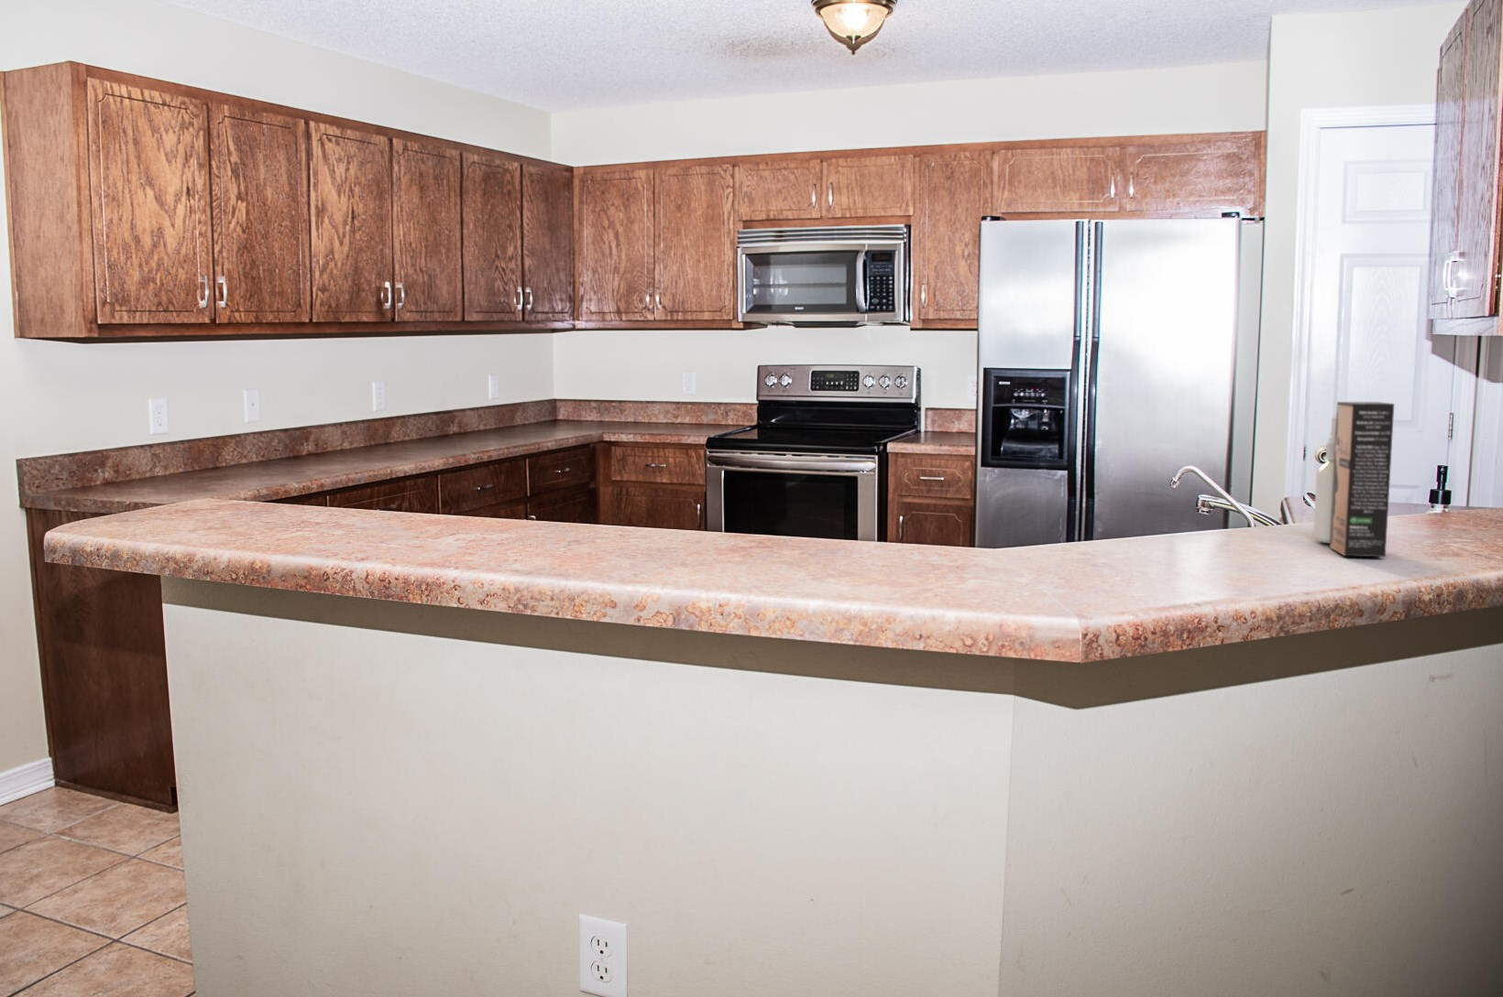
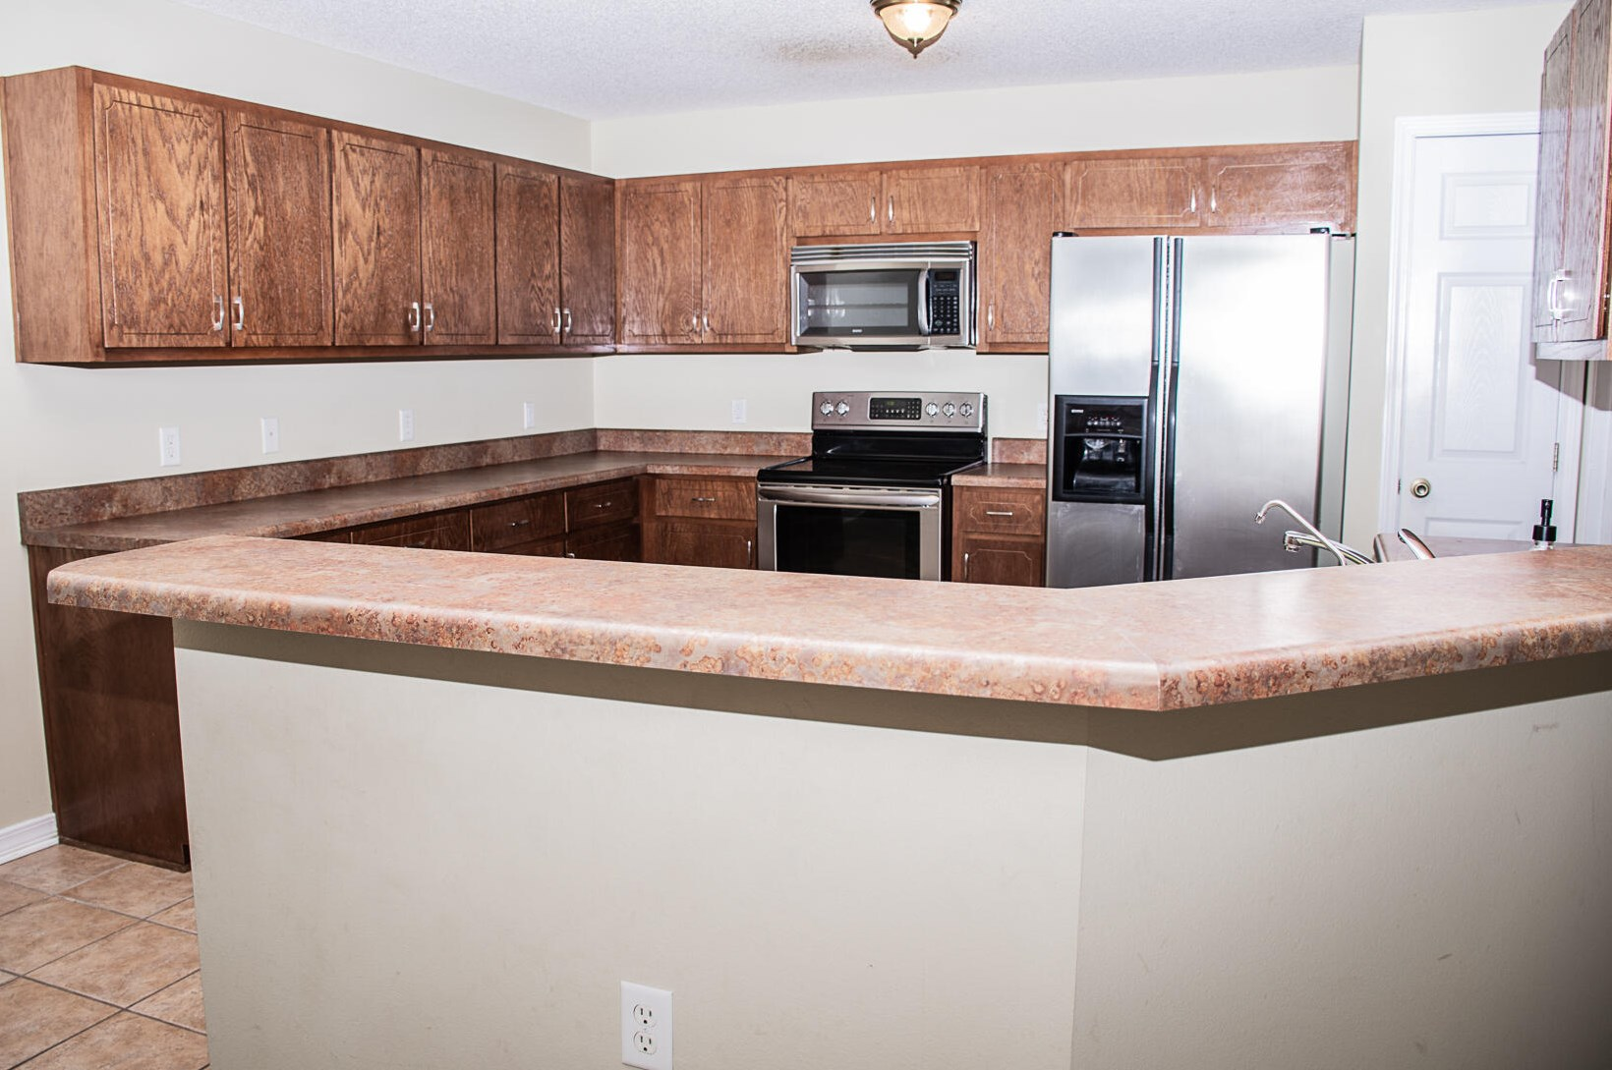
- spray bottle [1313,401,1395,557]
